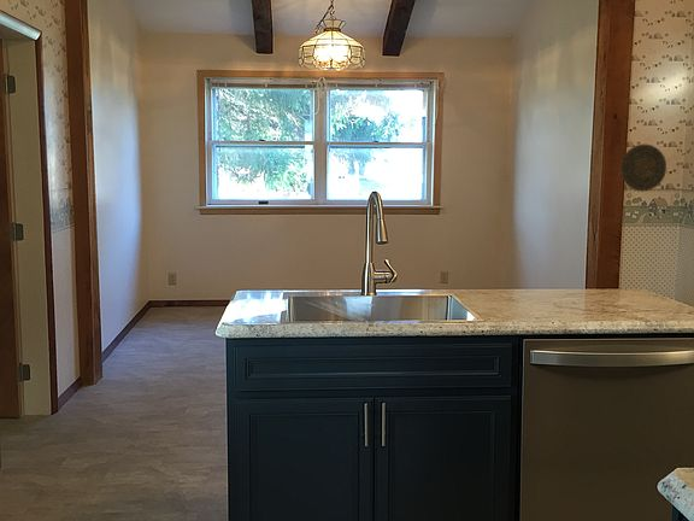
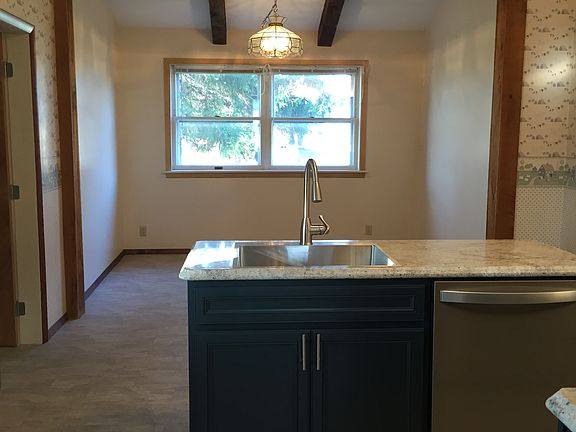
- decorative plate [619,144,667,193]
